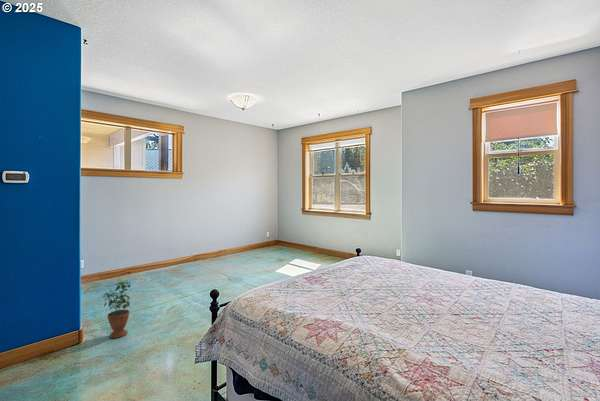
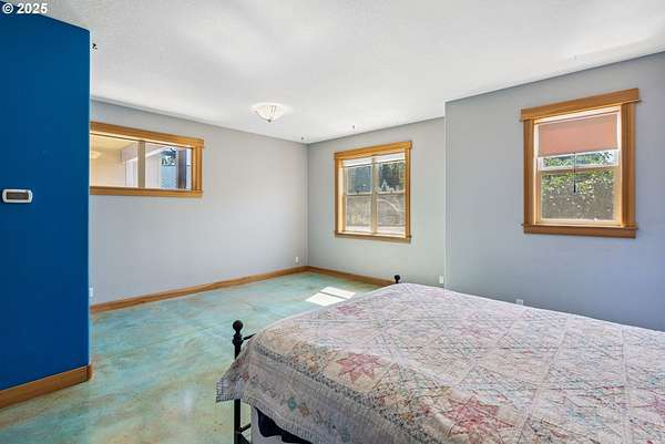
- potted plant [102,280,131,339]
